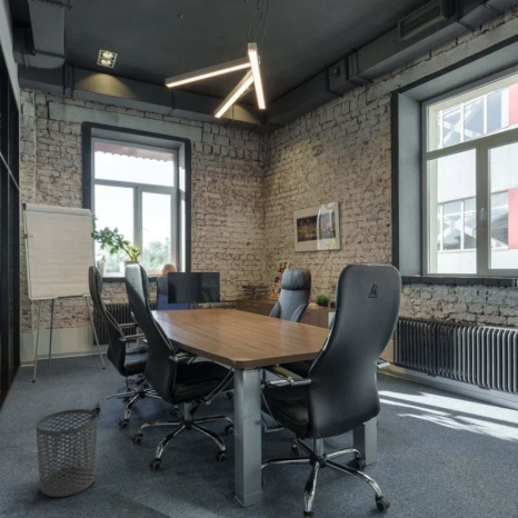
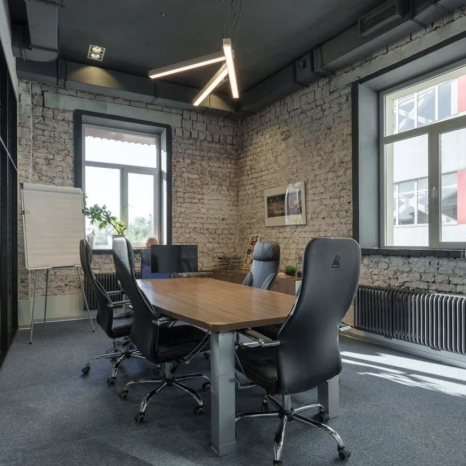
- waste bin [36,408,99,498]
